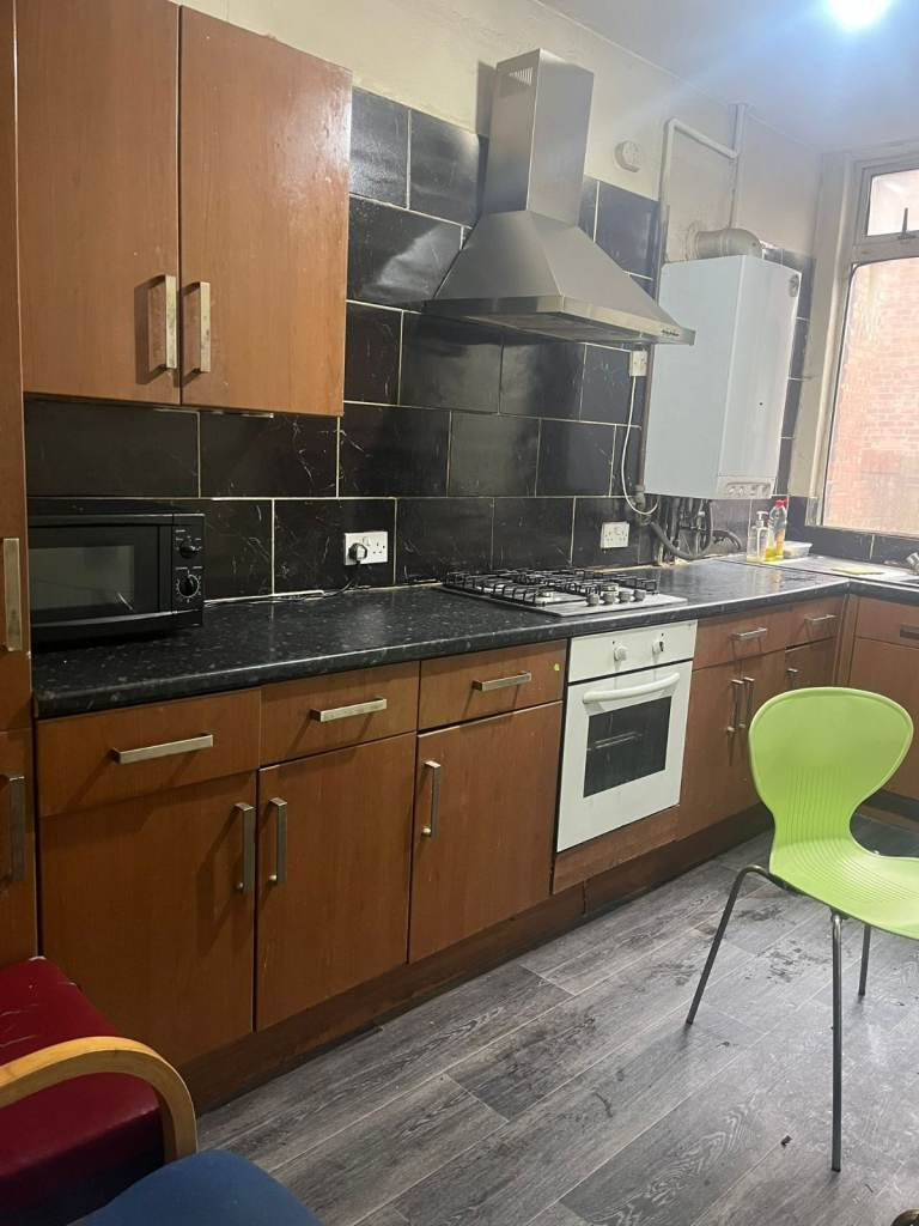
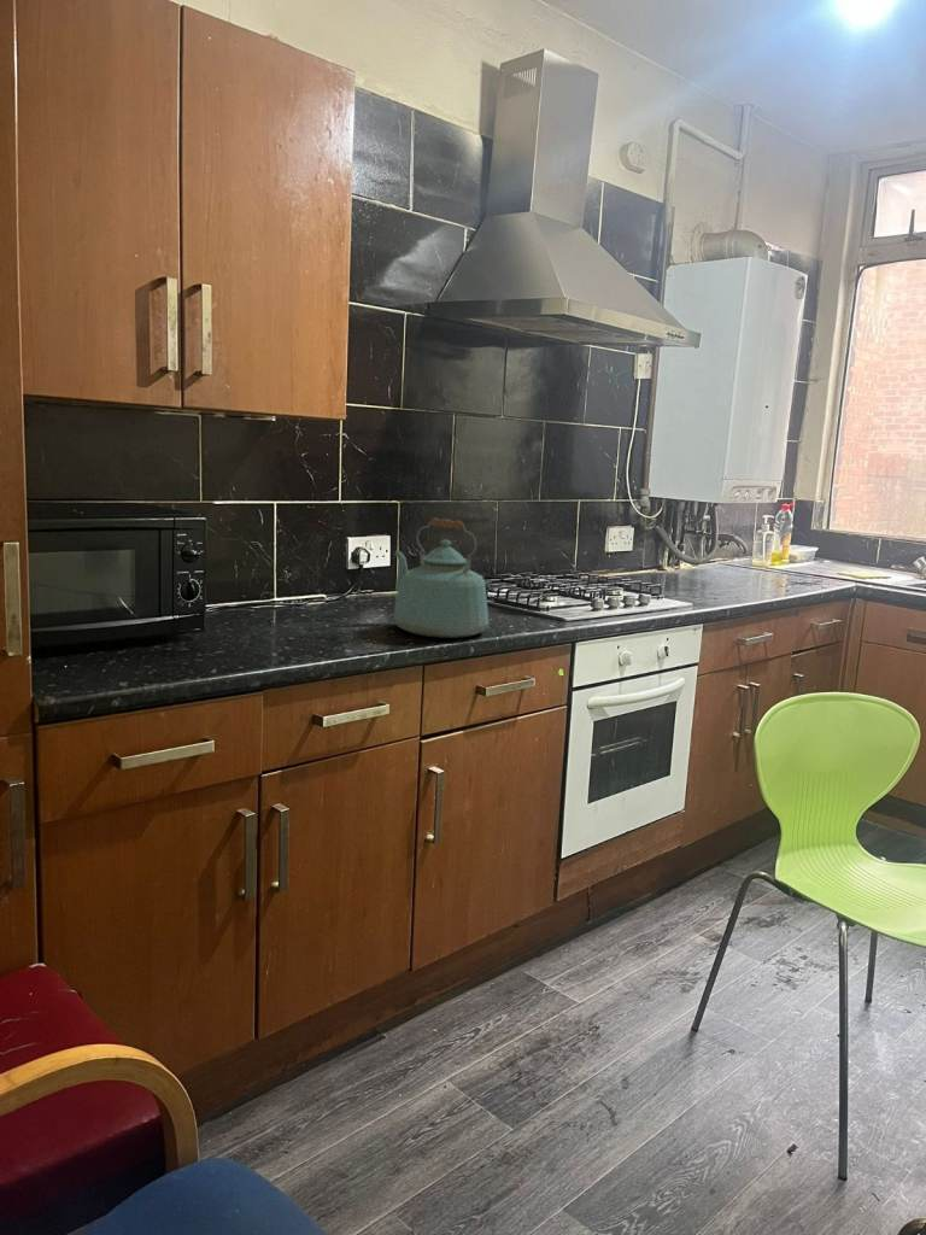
+ kettle [393,516,490,639]
